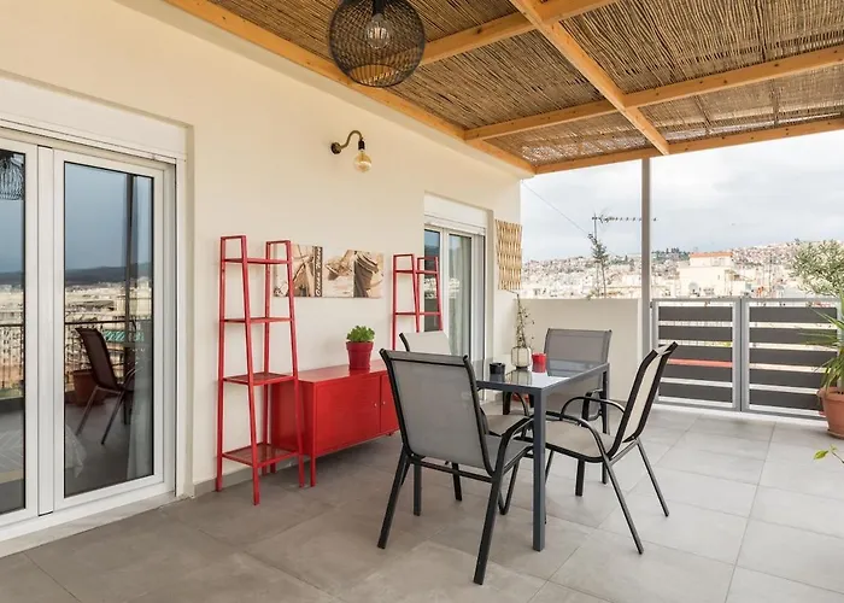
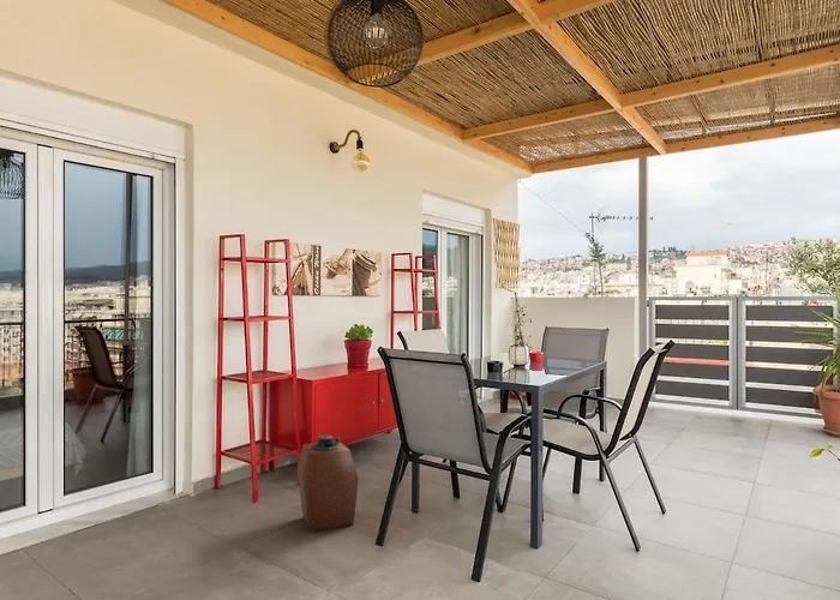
+ speaker [296,433,360,533]
